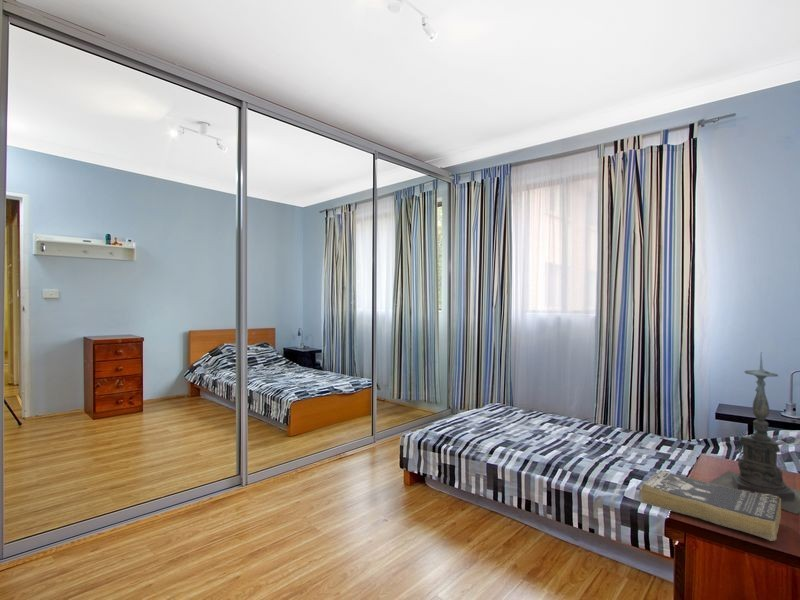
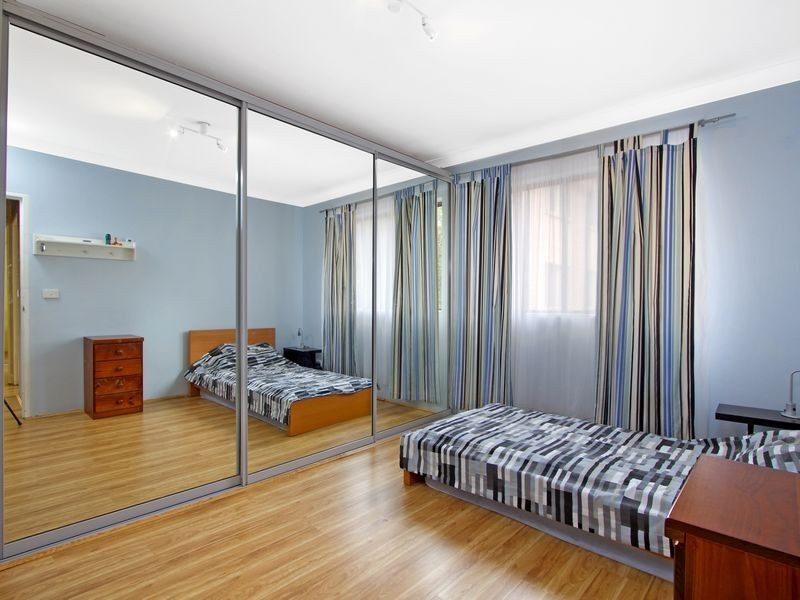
- book [638,470,782,542]
- candle holder [708,351,800,515]
